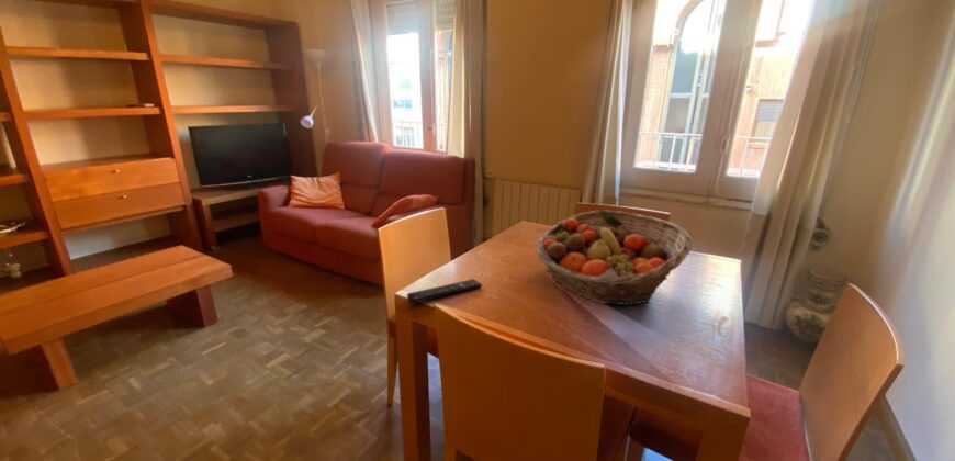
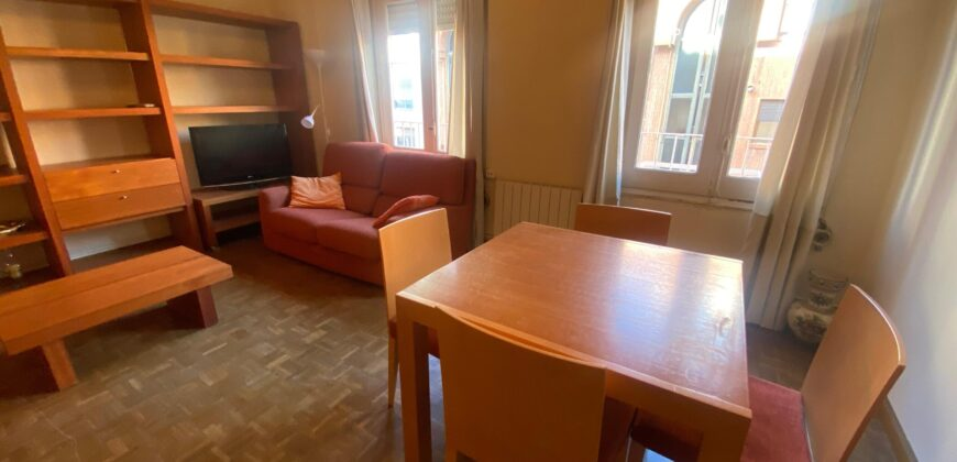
- fruit basket [536,209,693,306]
- remote control [406,278,483,304]
